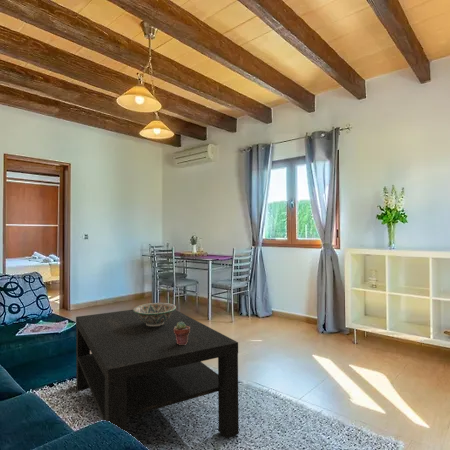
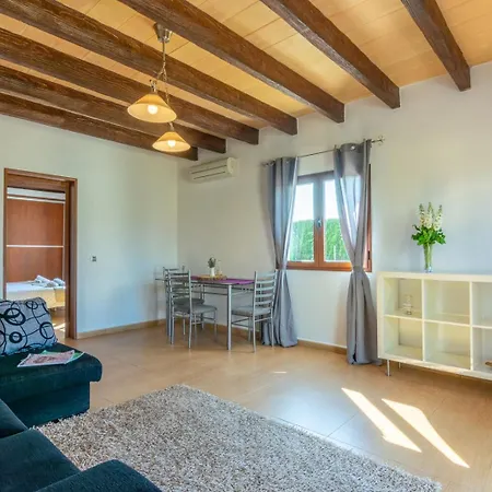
- decorative bowl [132,302,177,326]
- potted succulent [174,322,190,345]
- coffee table [75,309,240,439]
